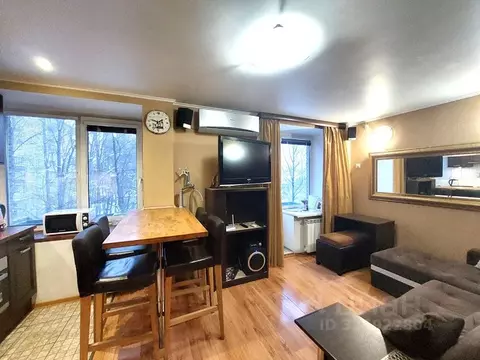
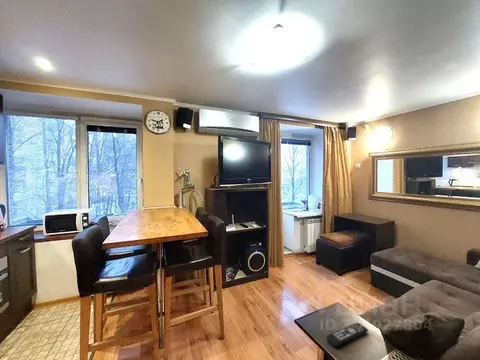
+ remote control [325,322,369,348]
